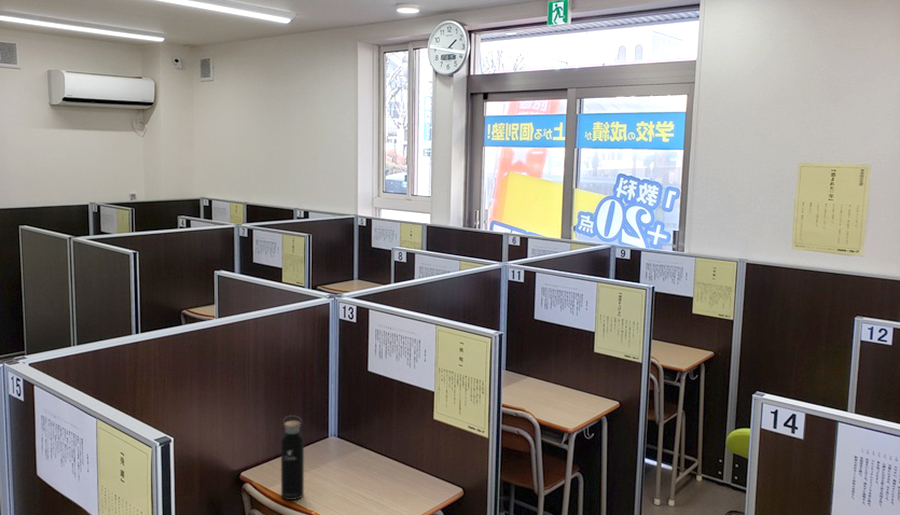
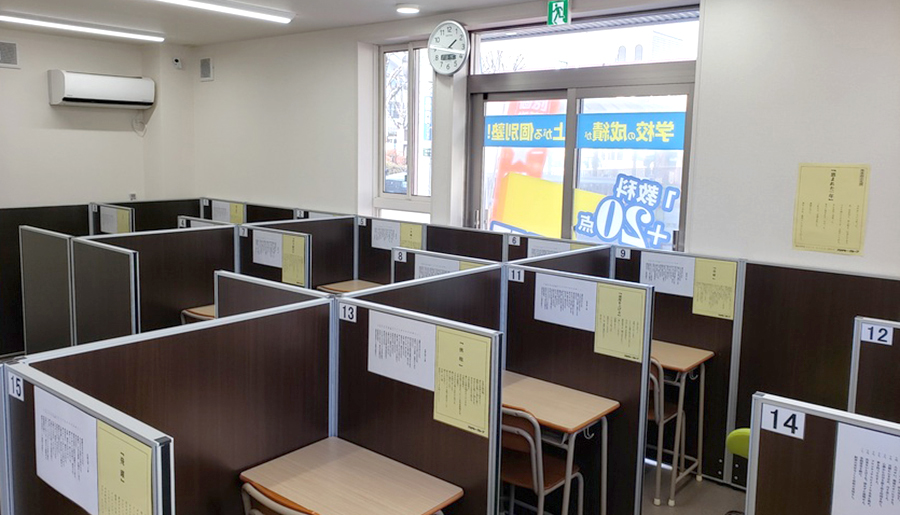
- water bottle [280,415,305,501]
